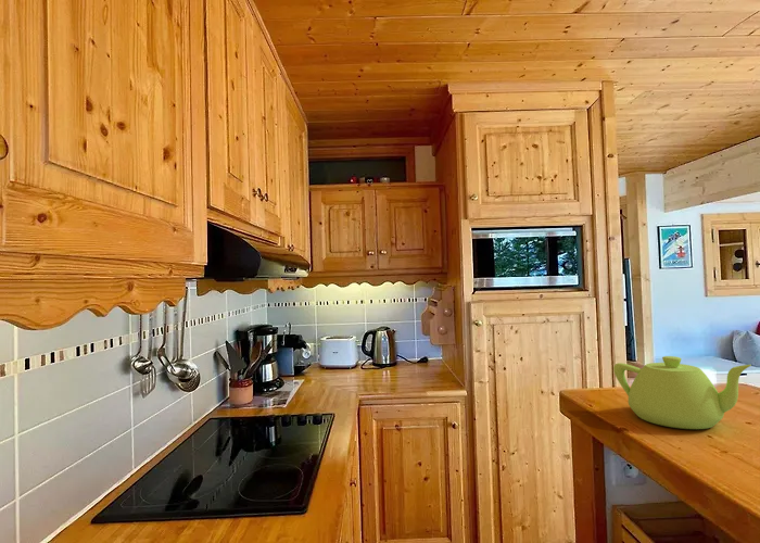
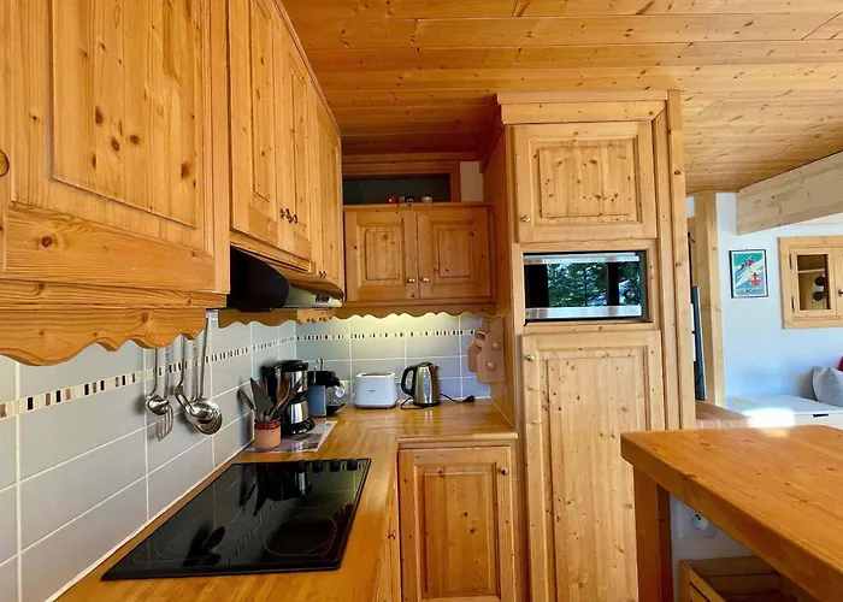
- teapot [612,355,752,430]
